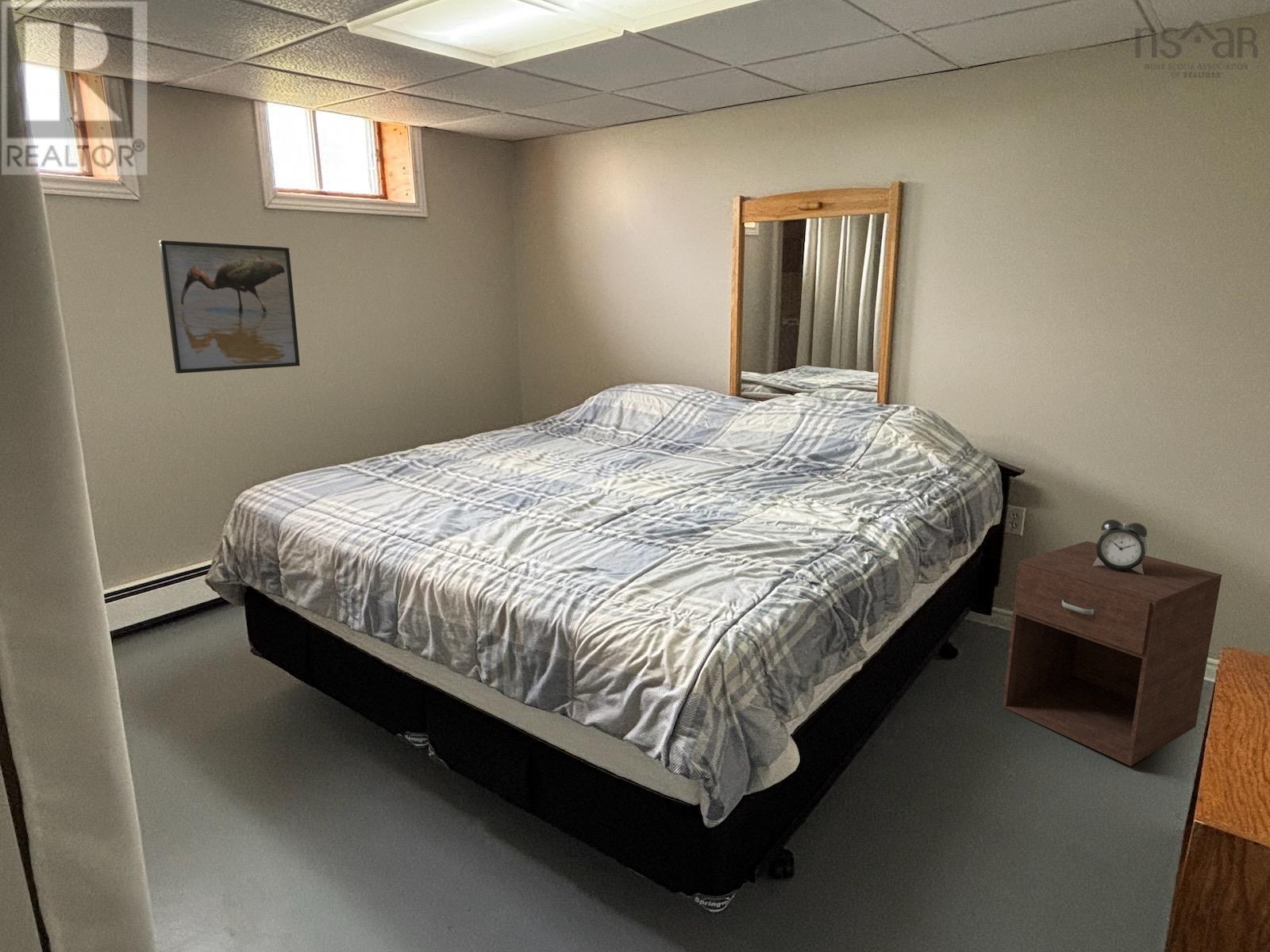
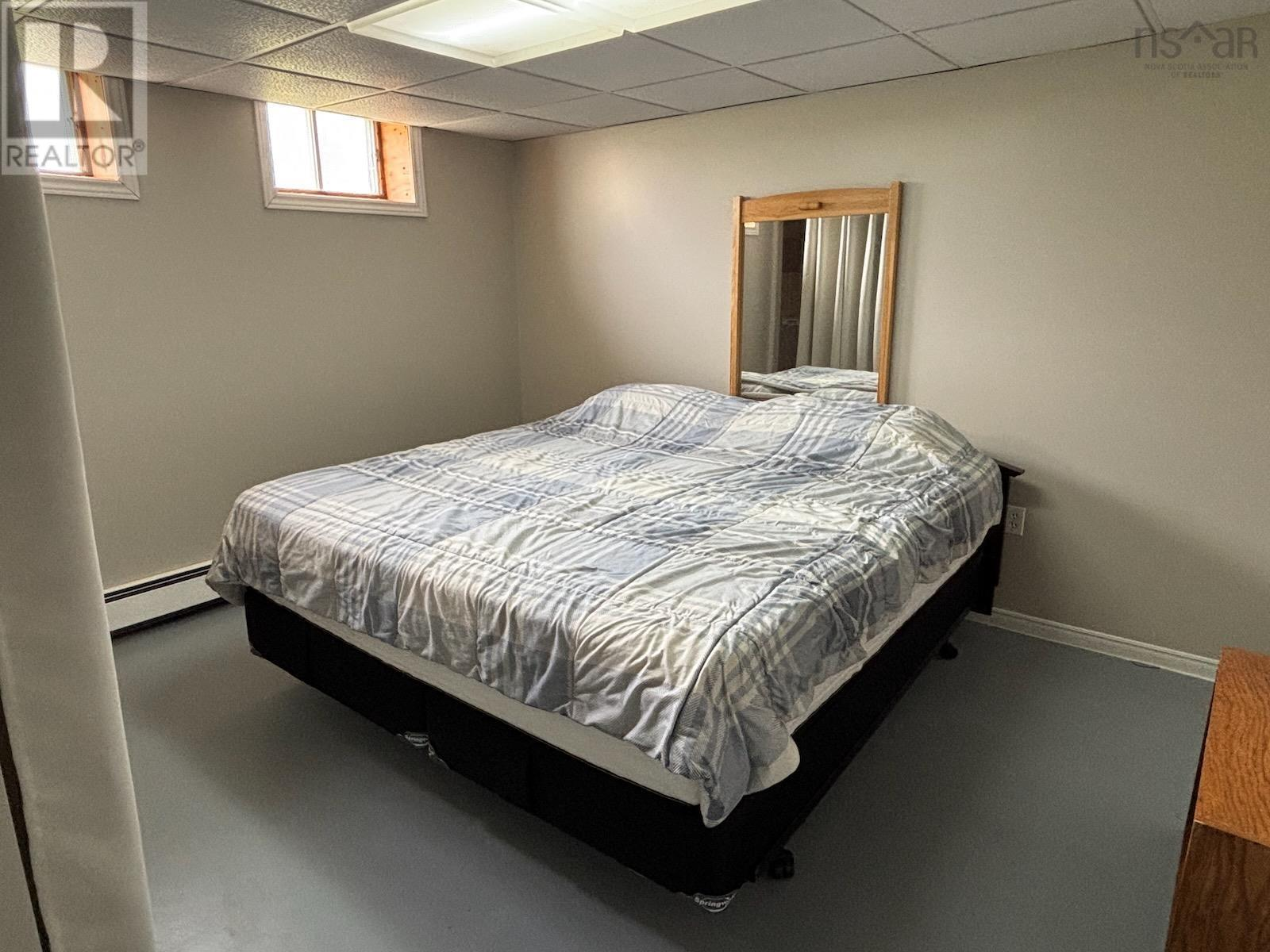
- alarm clock [1092,519,1148,574]
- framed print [158,240,301,374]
- nightstand [1002,540,1222,766]
